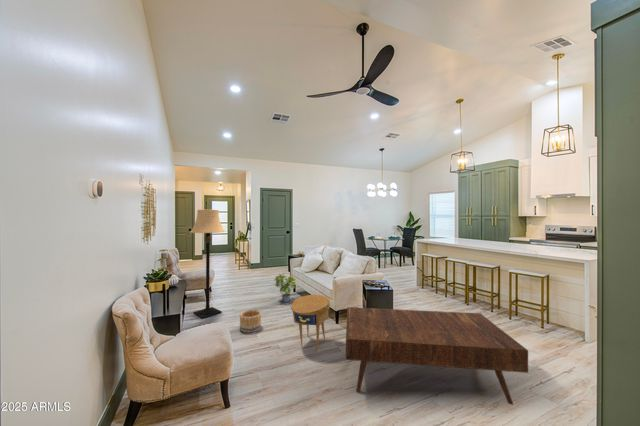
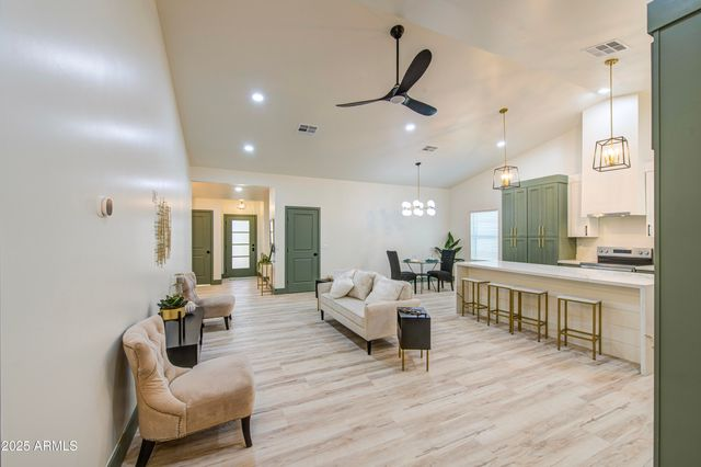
- side table [290,294,331,351]
- potted plant [273,272,298,303]
- coffee table [345,306,529,405]
- lamp [189,209,226,320]
- basket [239,309,262,333]
